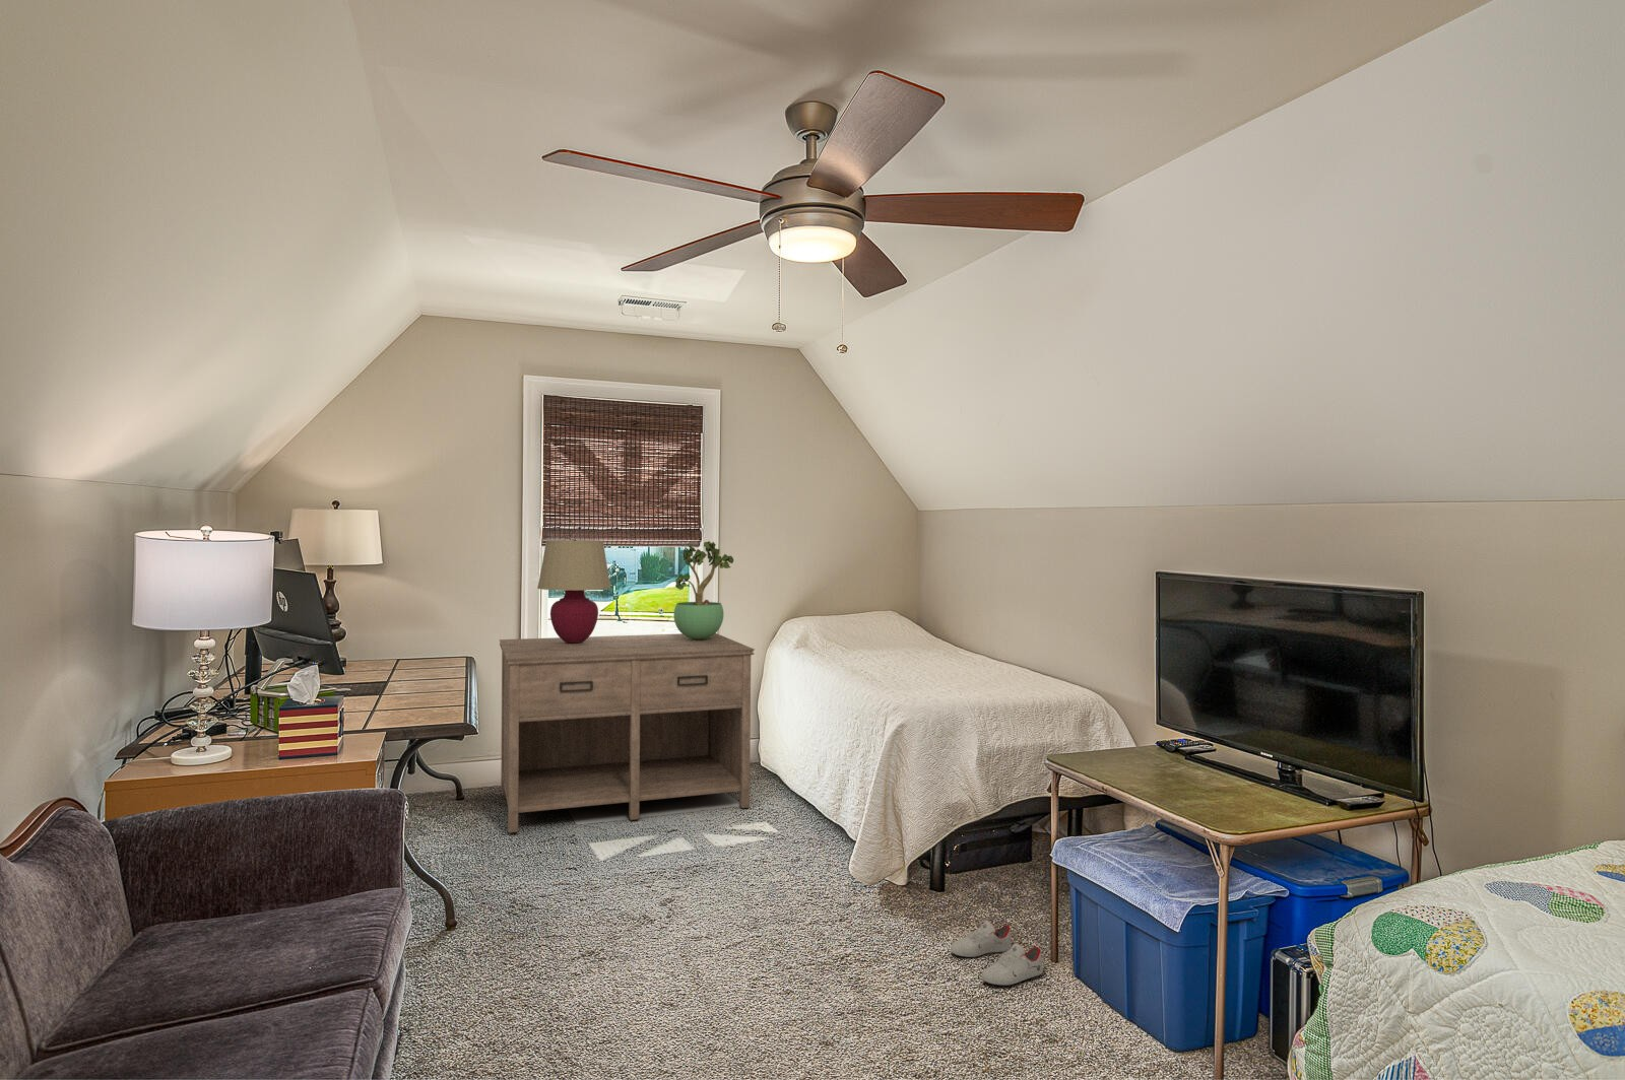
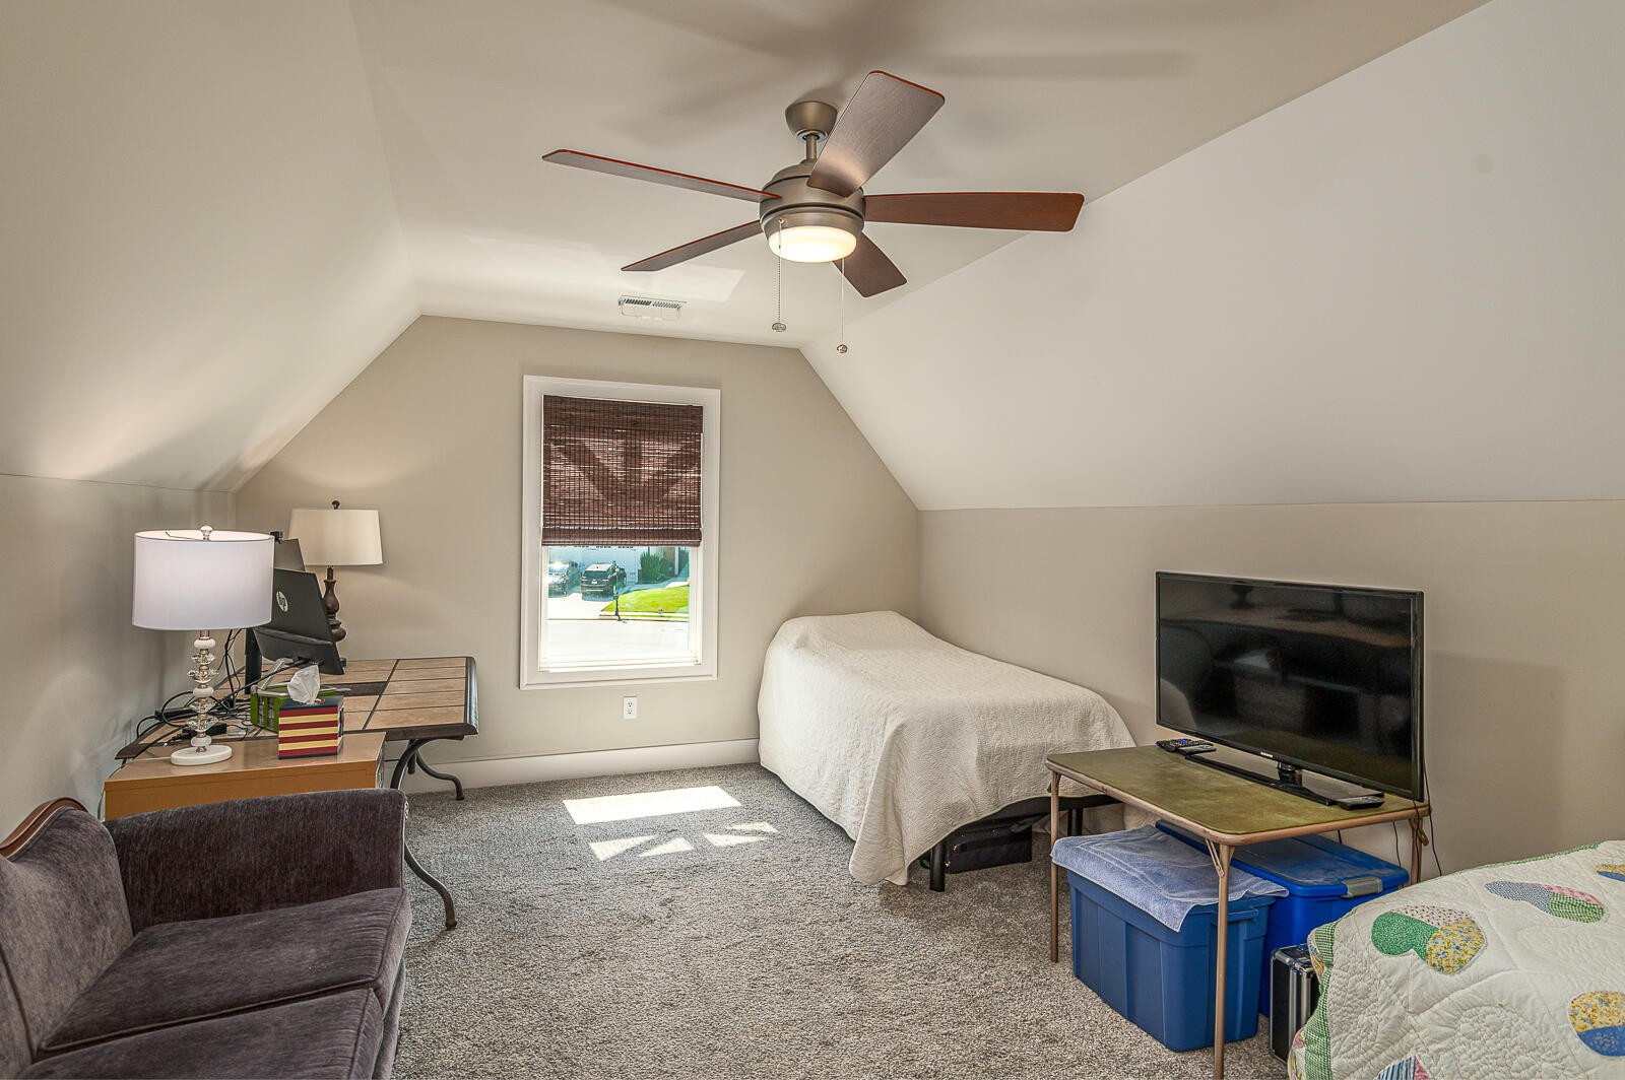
- potted plant [673,540,734,640]
- nightstand [499,633,756,833]
- table lamp [536,539,612,644]
- shoe [950,918,1044,986]
